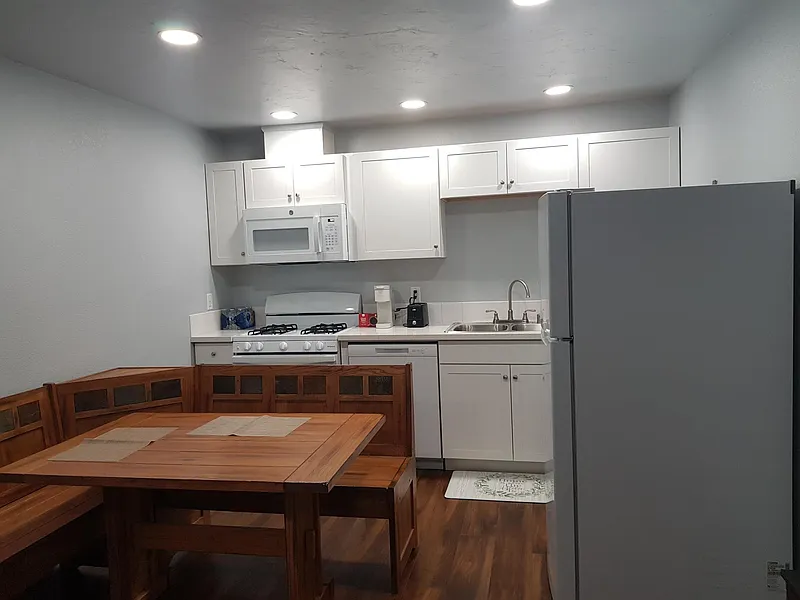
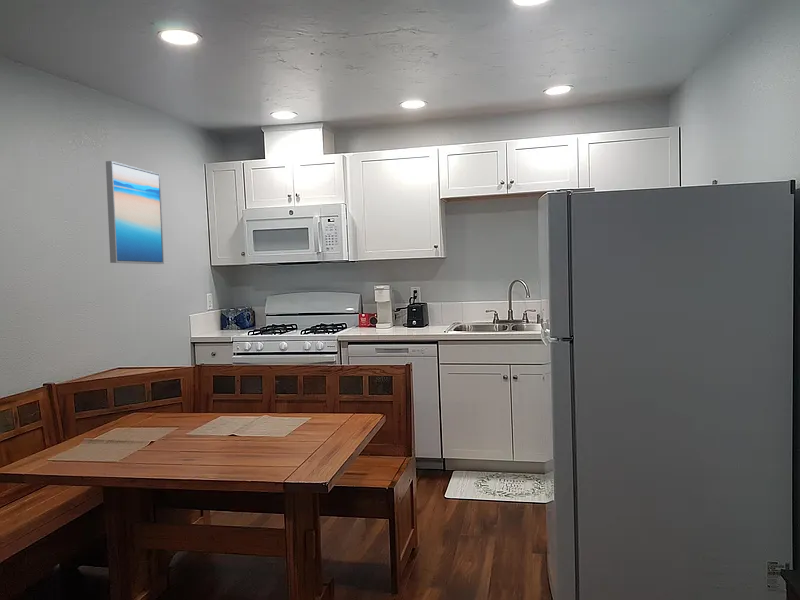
+ wall art [105,160,165,265]
